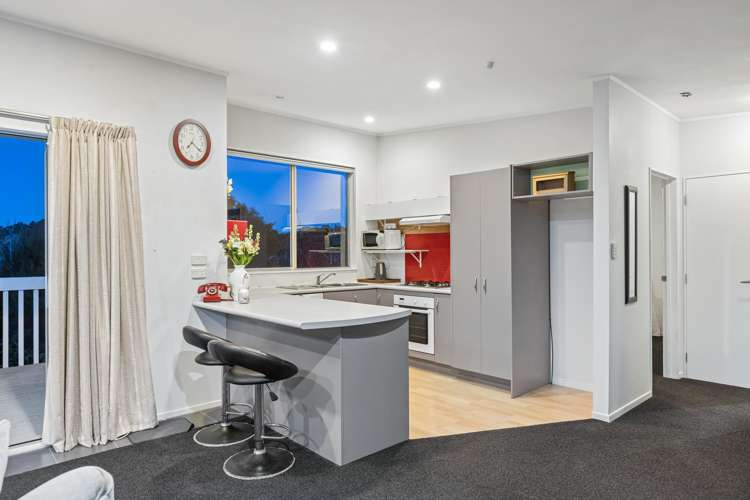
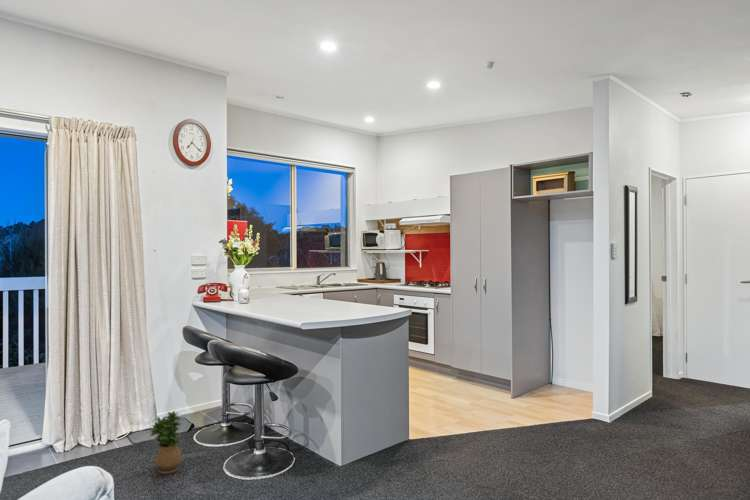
+ potted plant [149,410,183,475]
